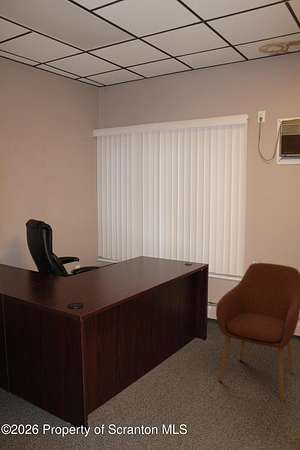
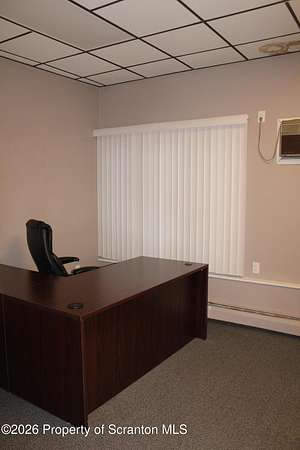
- armchair [215,262,300,401]
